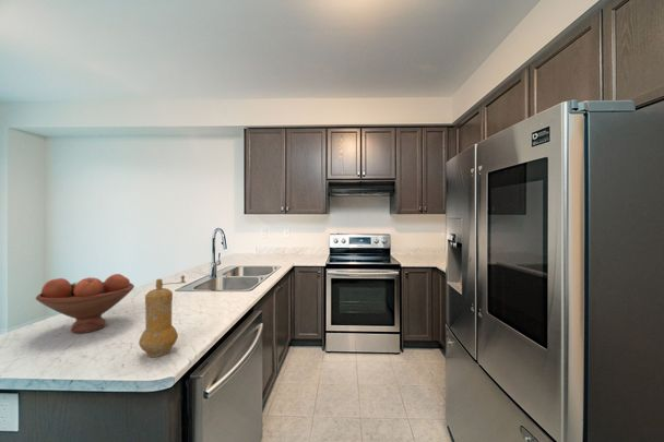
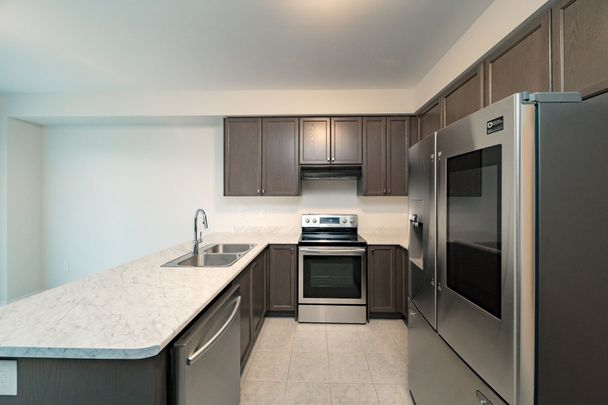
- fruit bowl [35,273,135,334]
- pepper mill [138,274,187,358]
